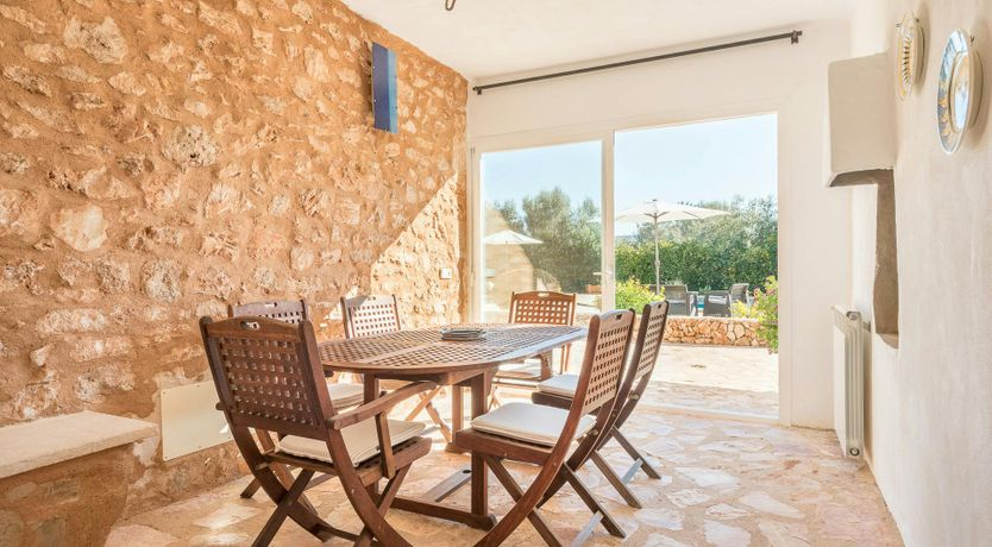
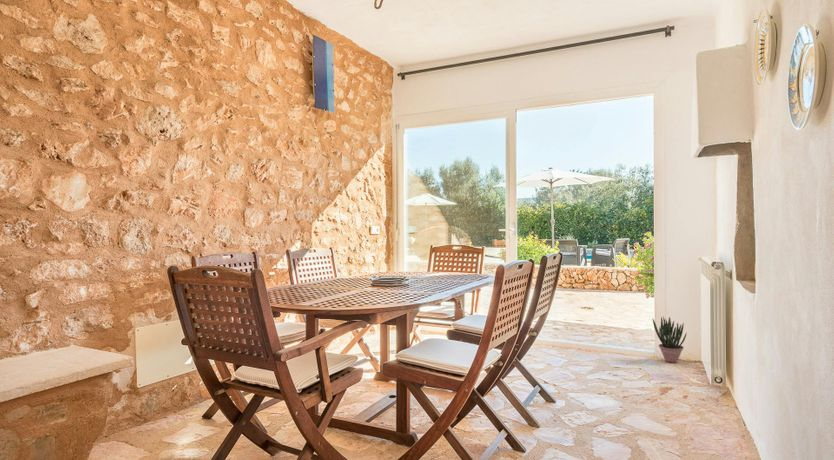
+ potted plant [652,315,688,364]
